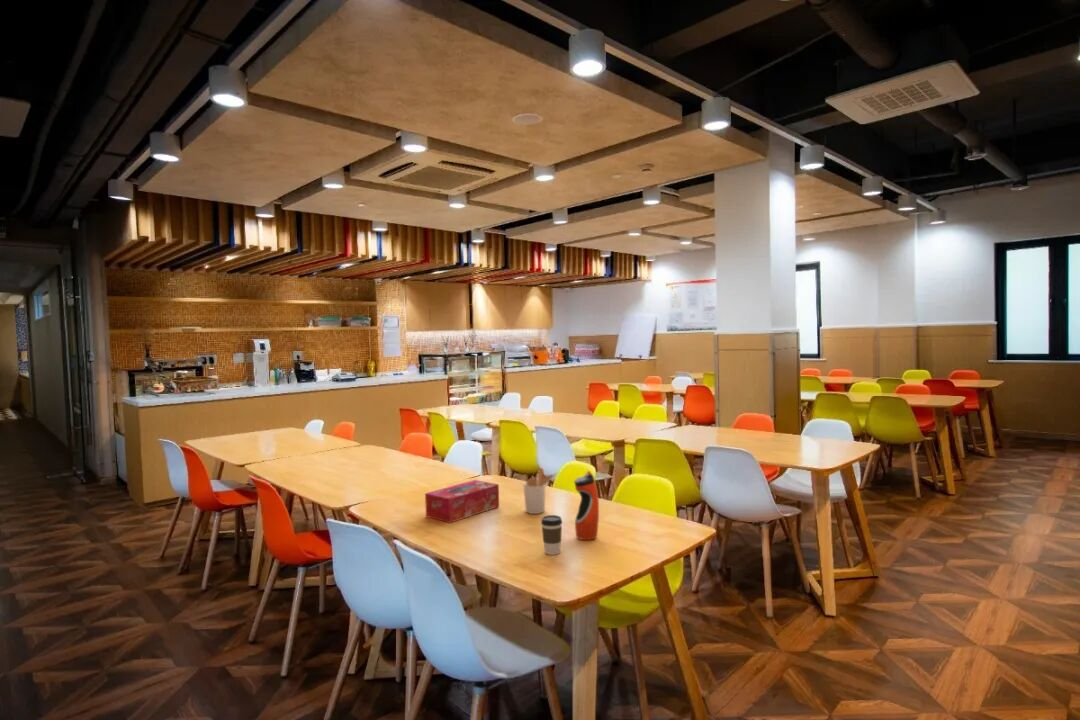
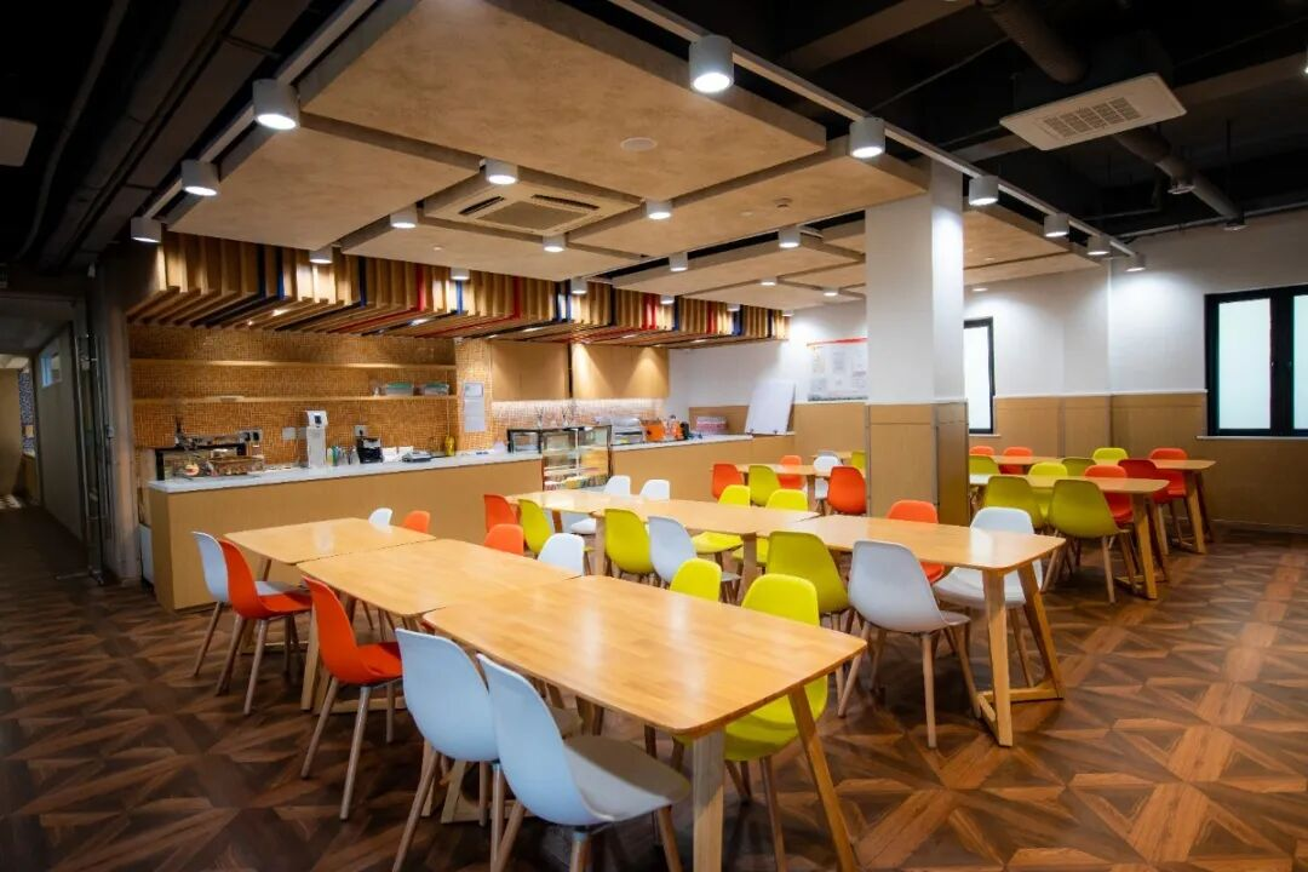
- coffee cup [540,514,563,556]
- water bottle [573,470,600,541]
- utensil holder [522,467,558,515]
- tissue box [424,479,500,524]
